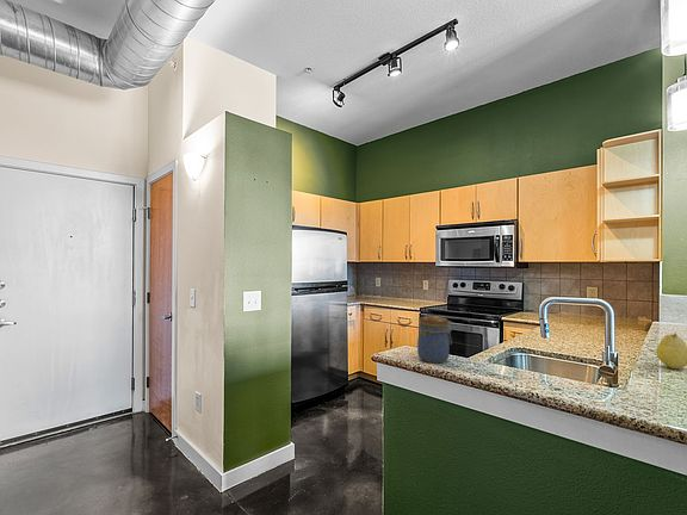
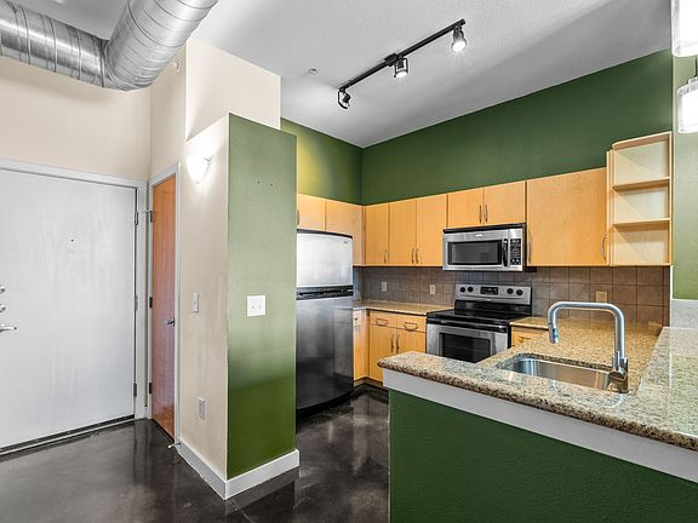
- jar [416,315,453,364]
- fruit [655,331,687,370]
